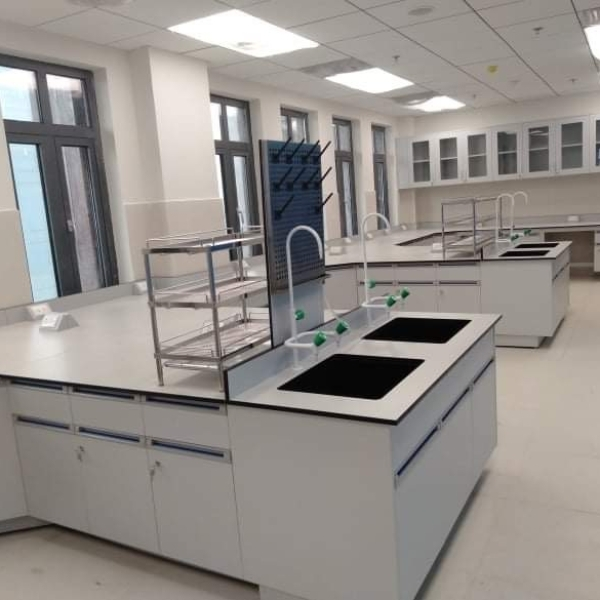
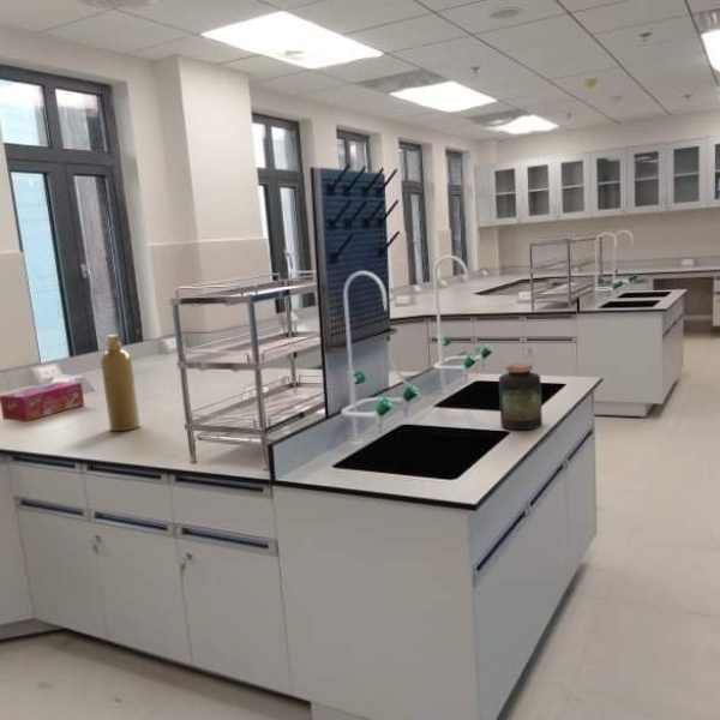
+ jar [498,361,544,431]
+ tissue box [0,380,85,422]
+ spray bottle [100,334,142,432]
